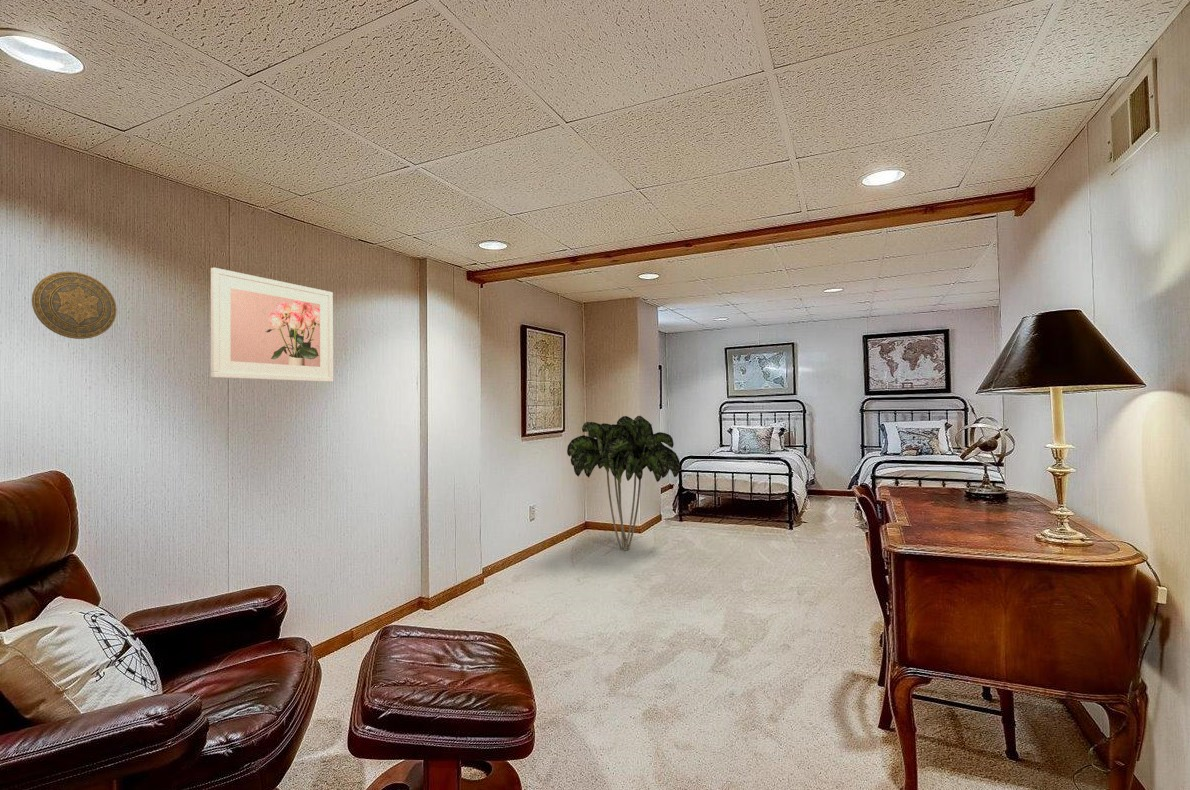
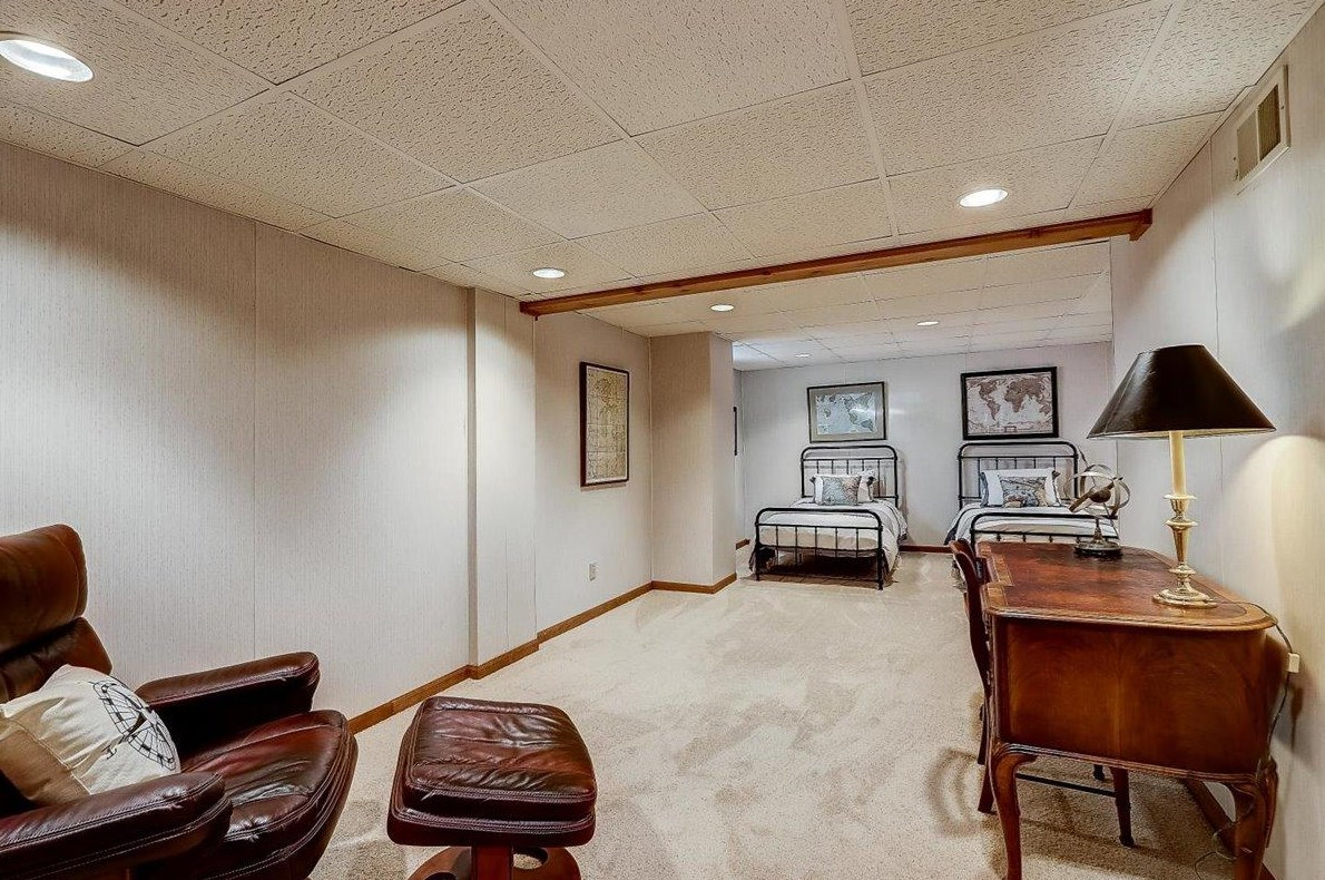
- indoor plant [566,415,681,552]
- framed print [210,267,334,383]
- decorative plate [31,271,118,340]
